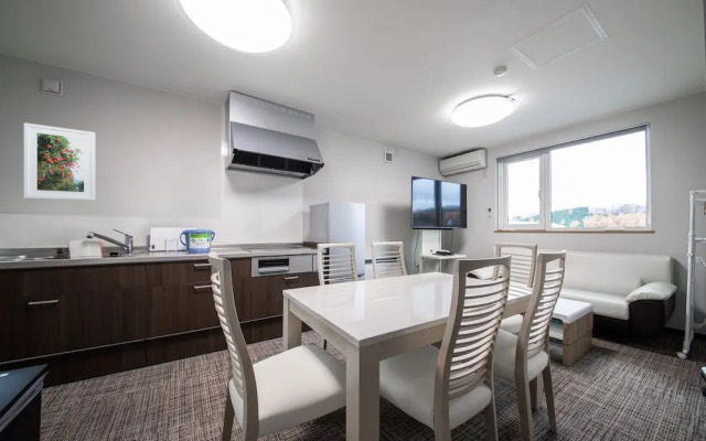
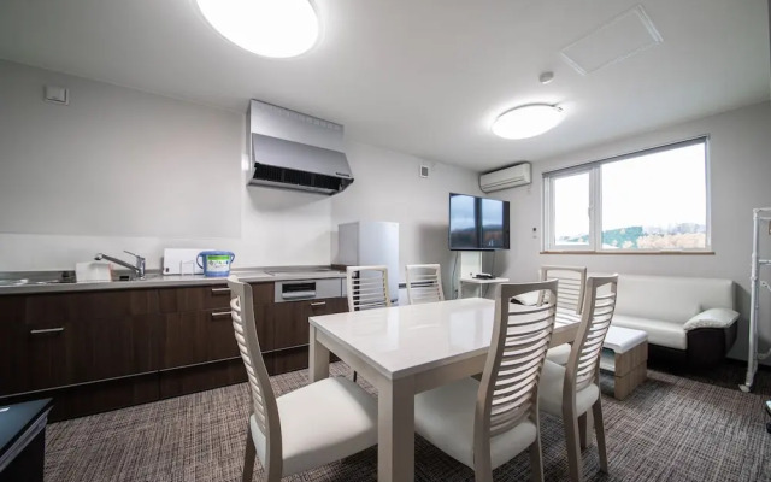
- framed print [23,122,97,202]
